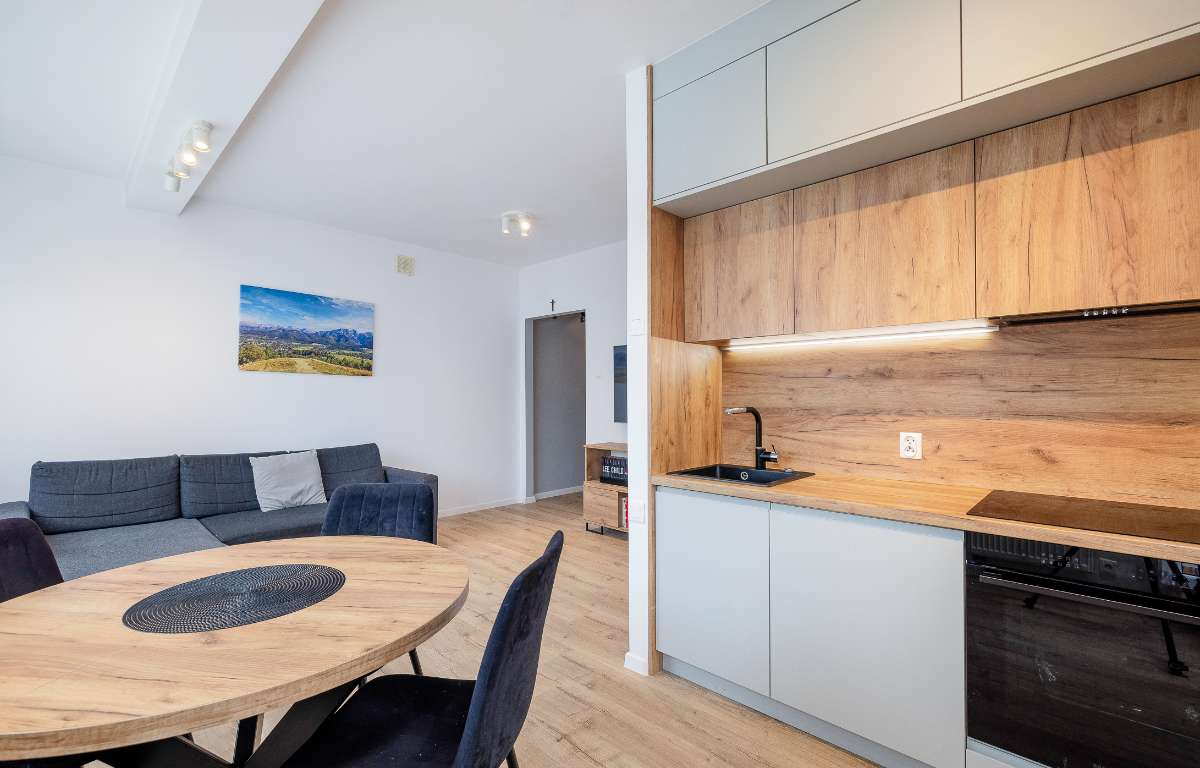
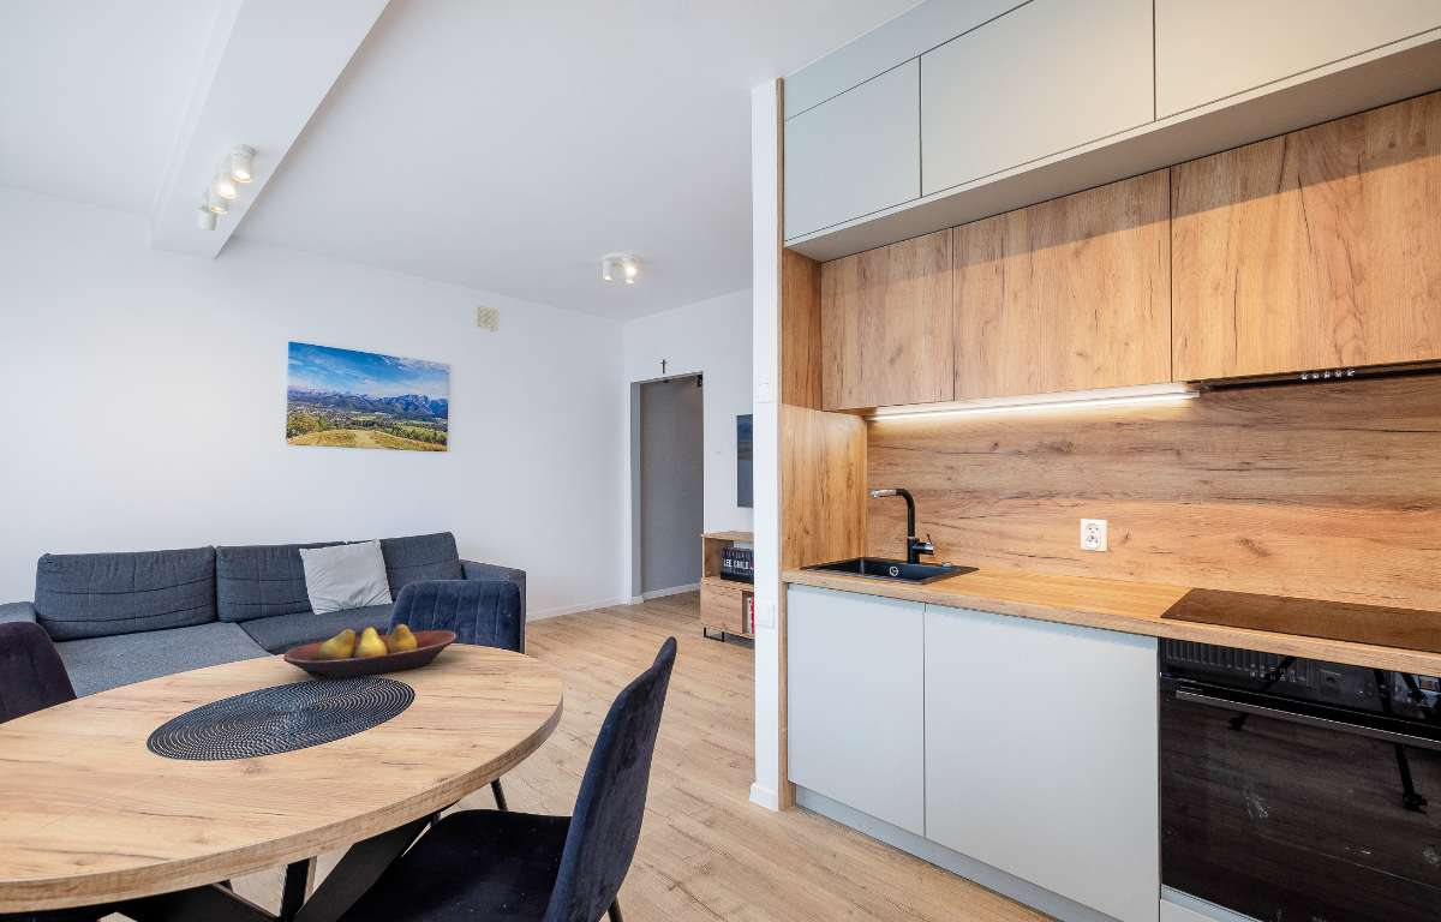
+ fruit bowl [282,623,458,681]
